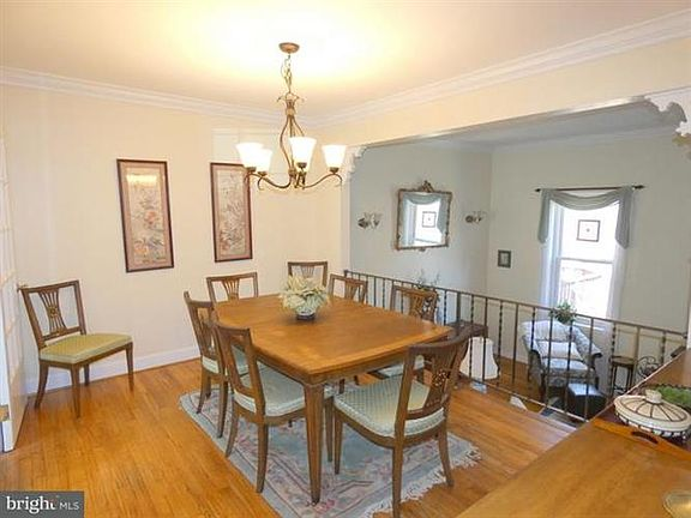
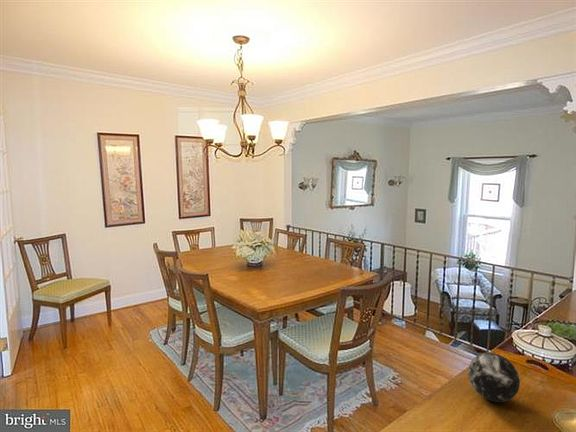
+ decorative orb [467,352,521,403]
